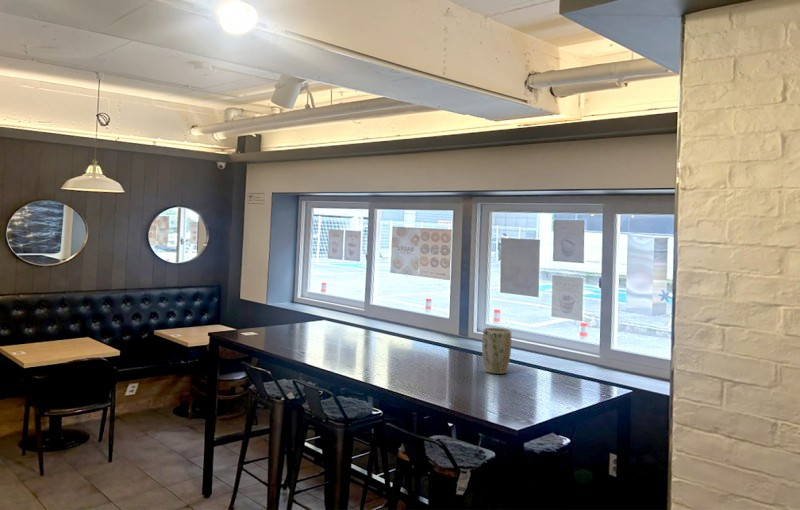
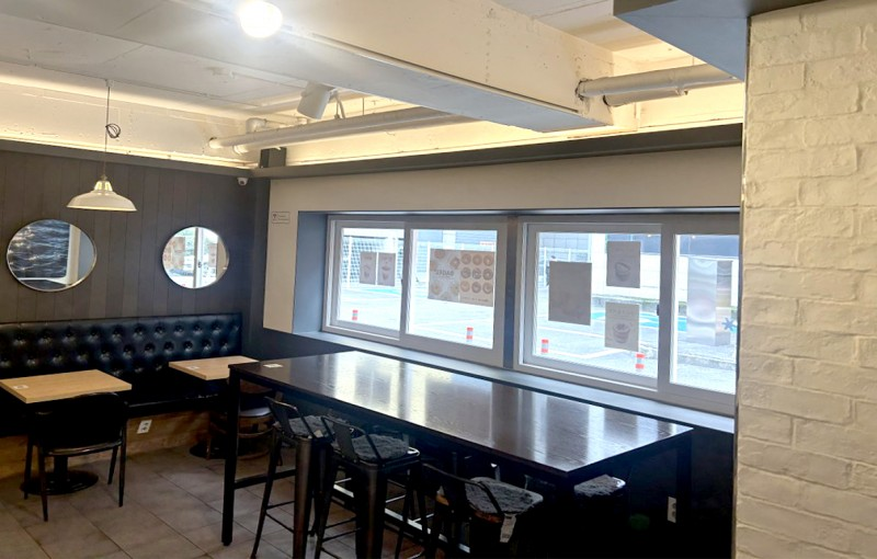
- plant pot [481,327,512,375]
